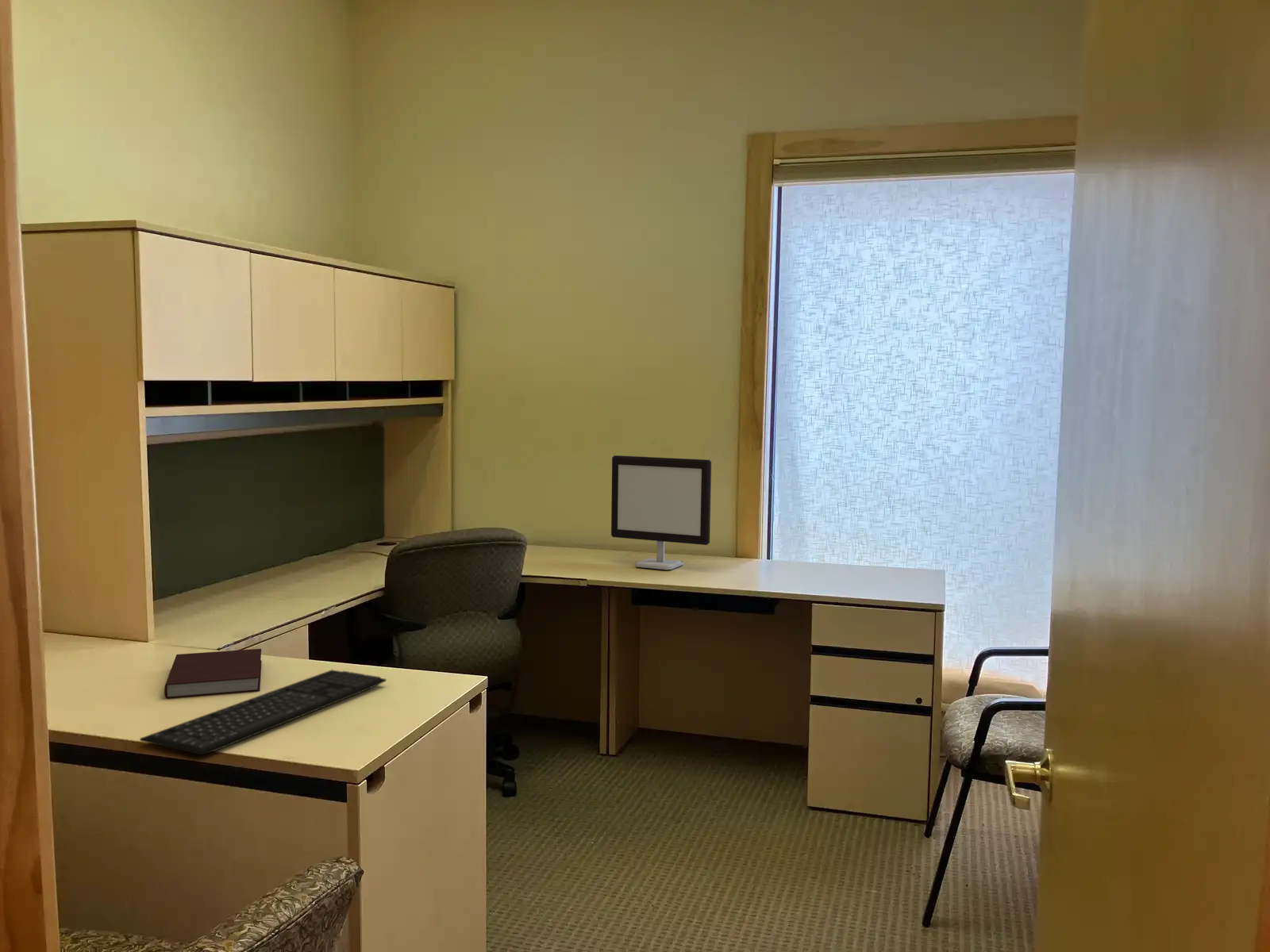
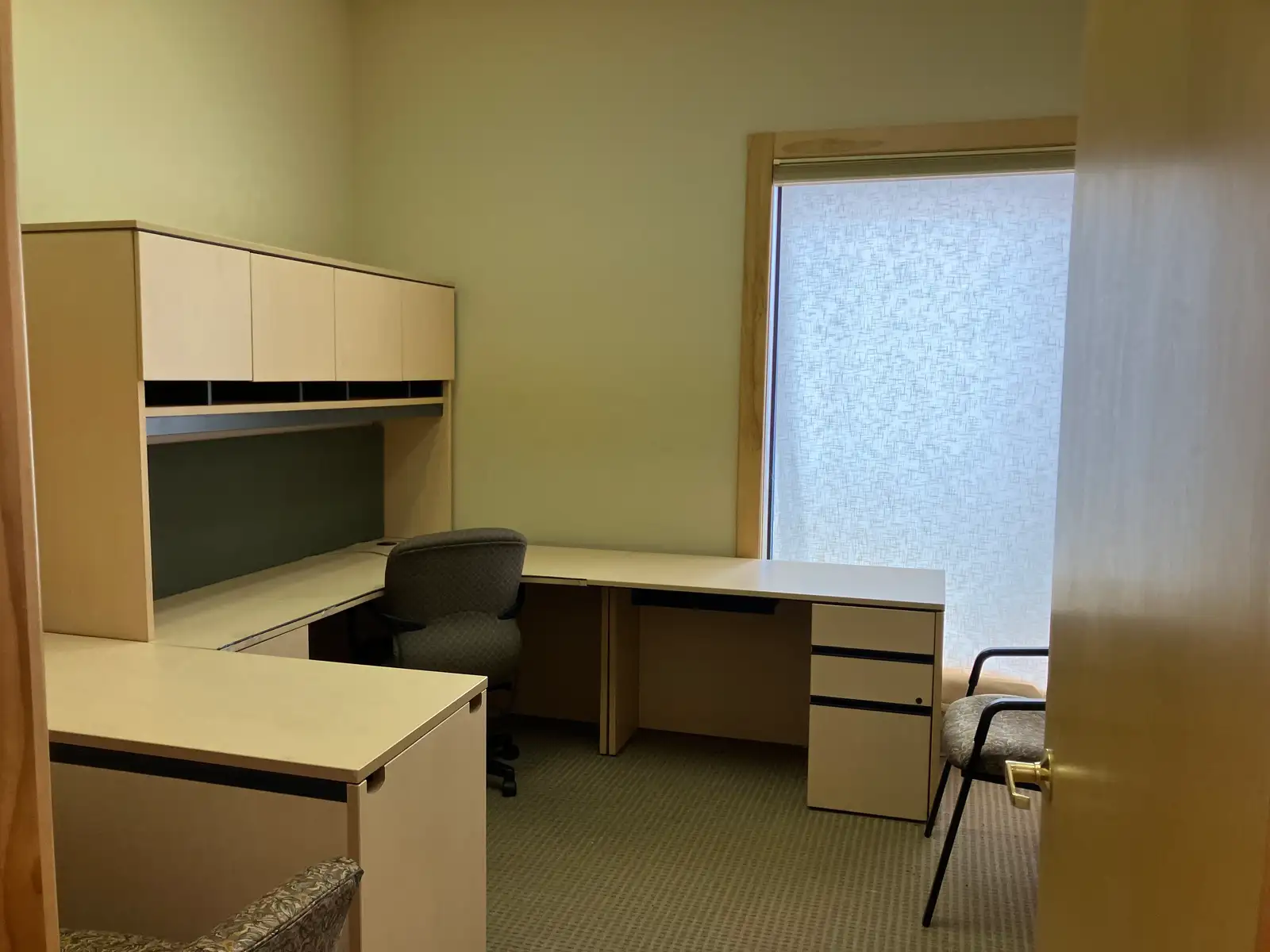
- computer monitor [610,455,712,570]
- keyboard [139,669,387,756]
- notebook [164,648,263,699]
